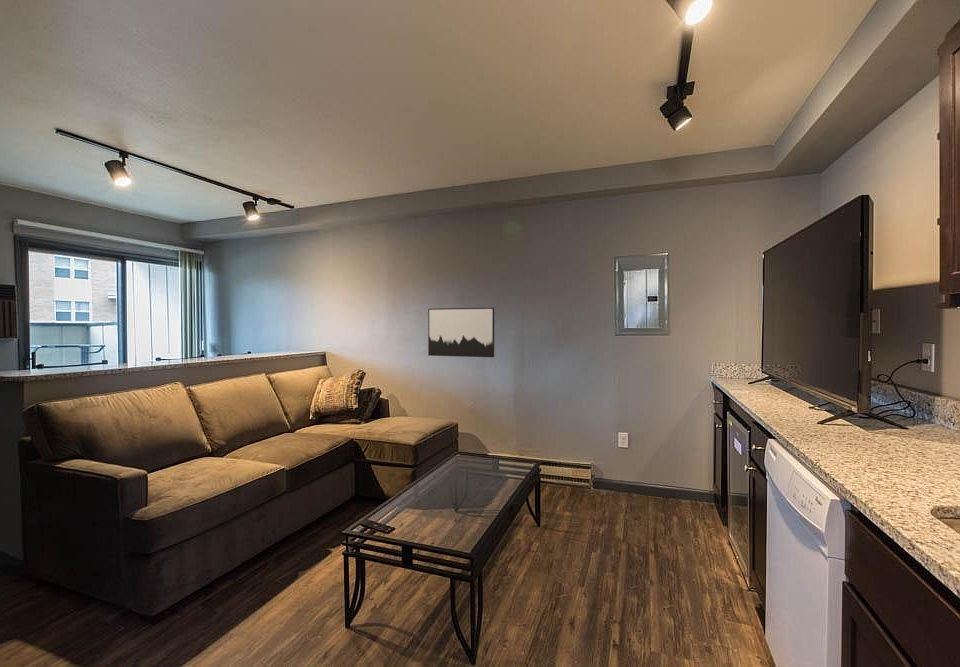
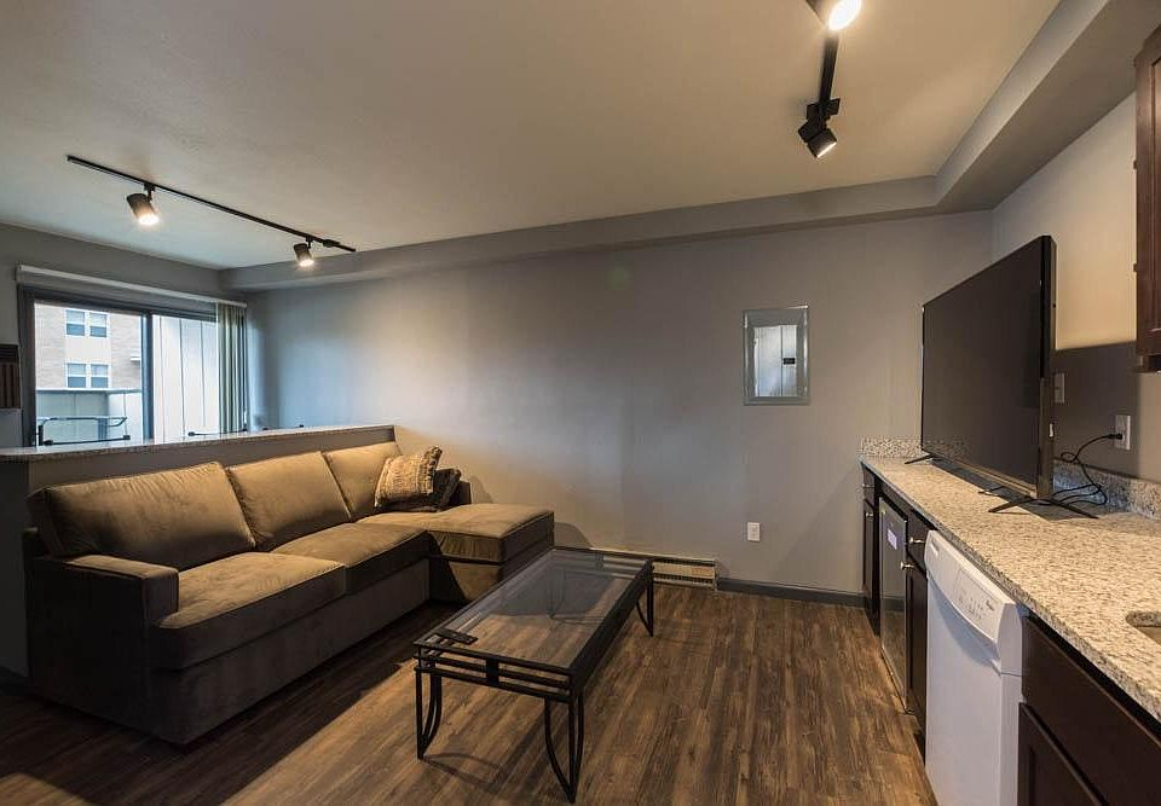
- wall art [427,307,495,358]
